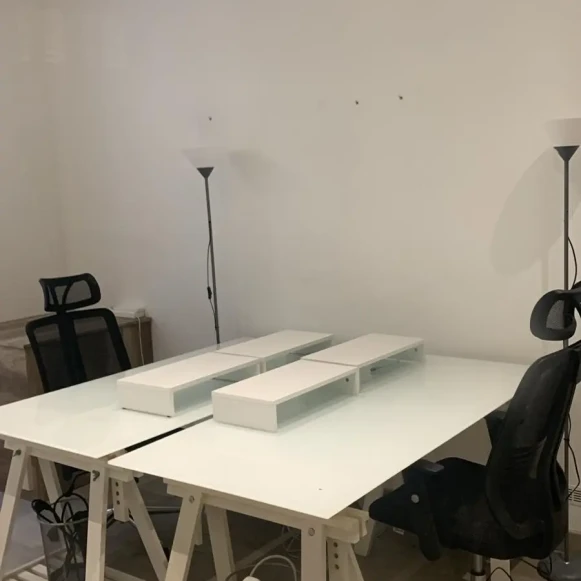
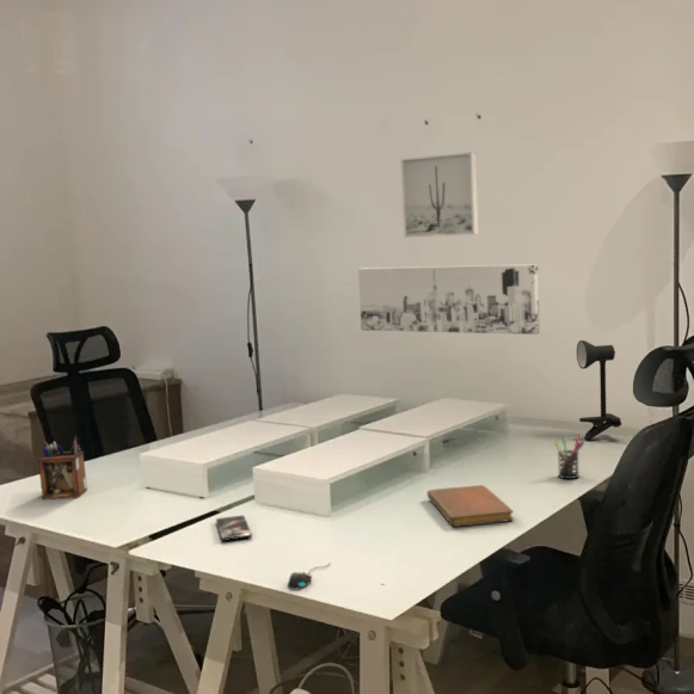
+ desk lamp [576,339,622,442]
+ wall art [399,151,480,239]
+ pen holder [552,434,585,480]
+ wall art [357,263,541,336]
+ notebook [426,484,515,528]
+ smartphone [215,515,253,542]
+ desk organizer [37,435,88,500]
+ mouse [285,563,331,591]
